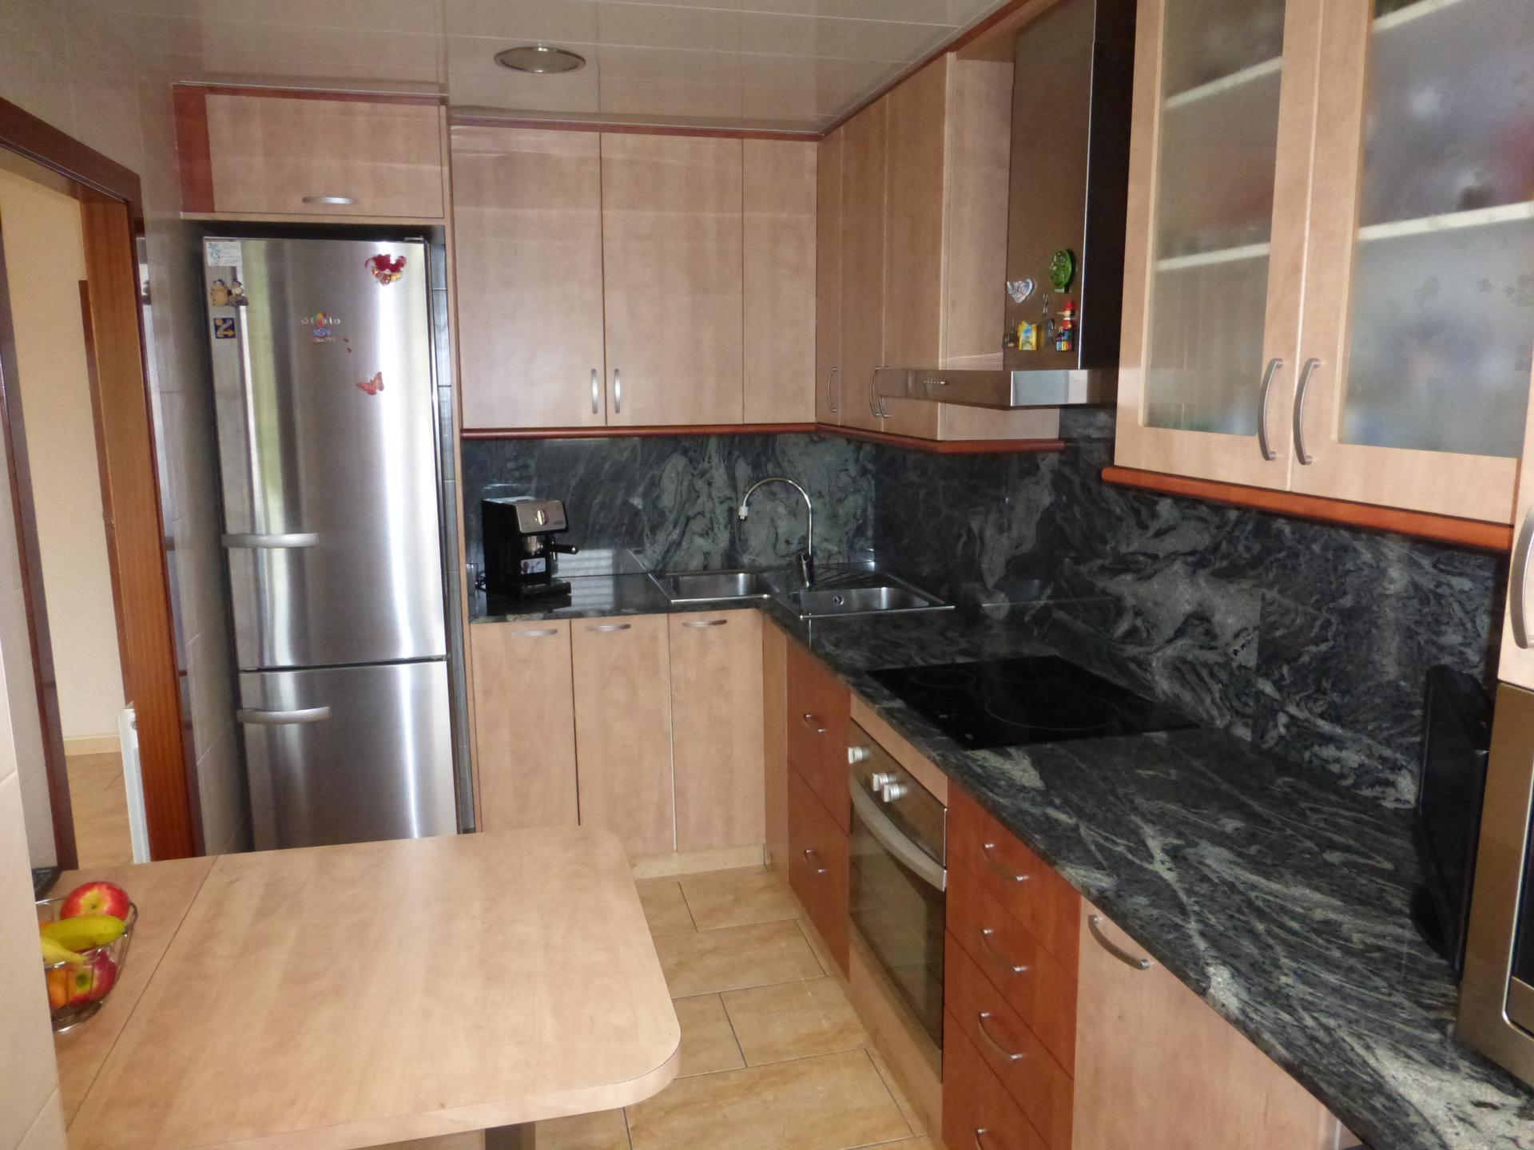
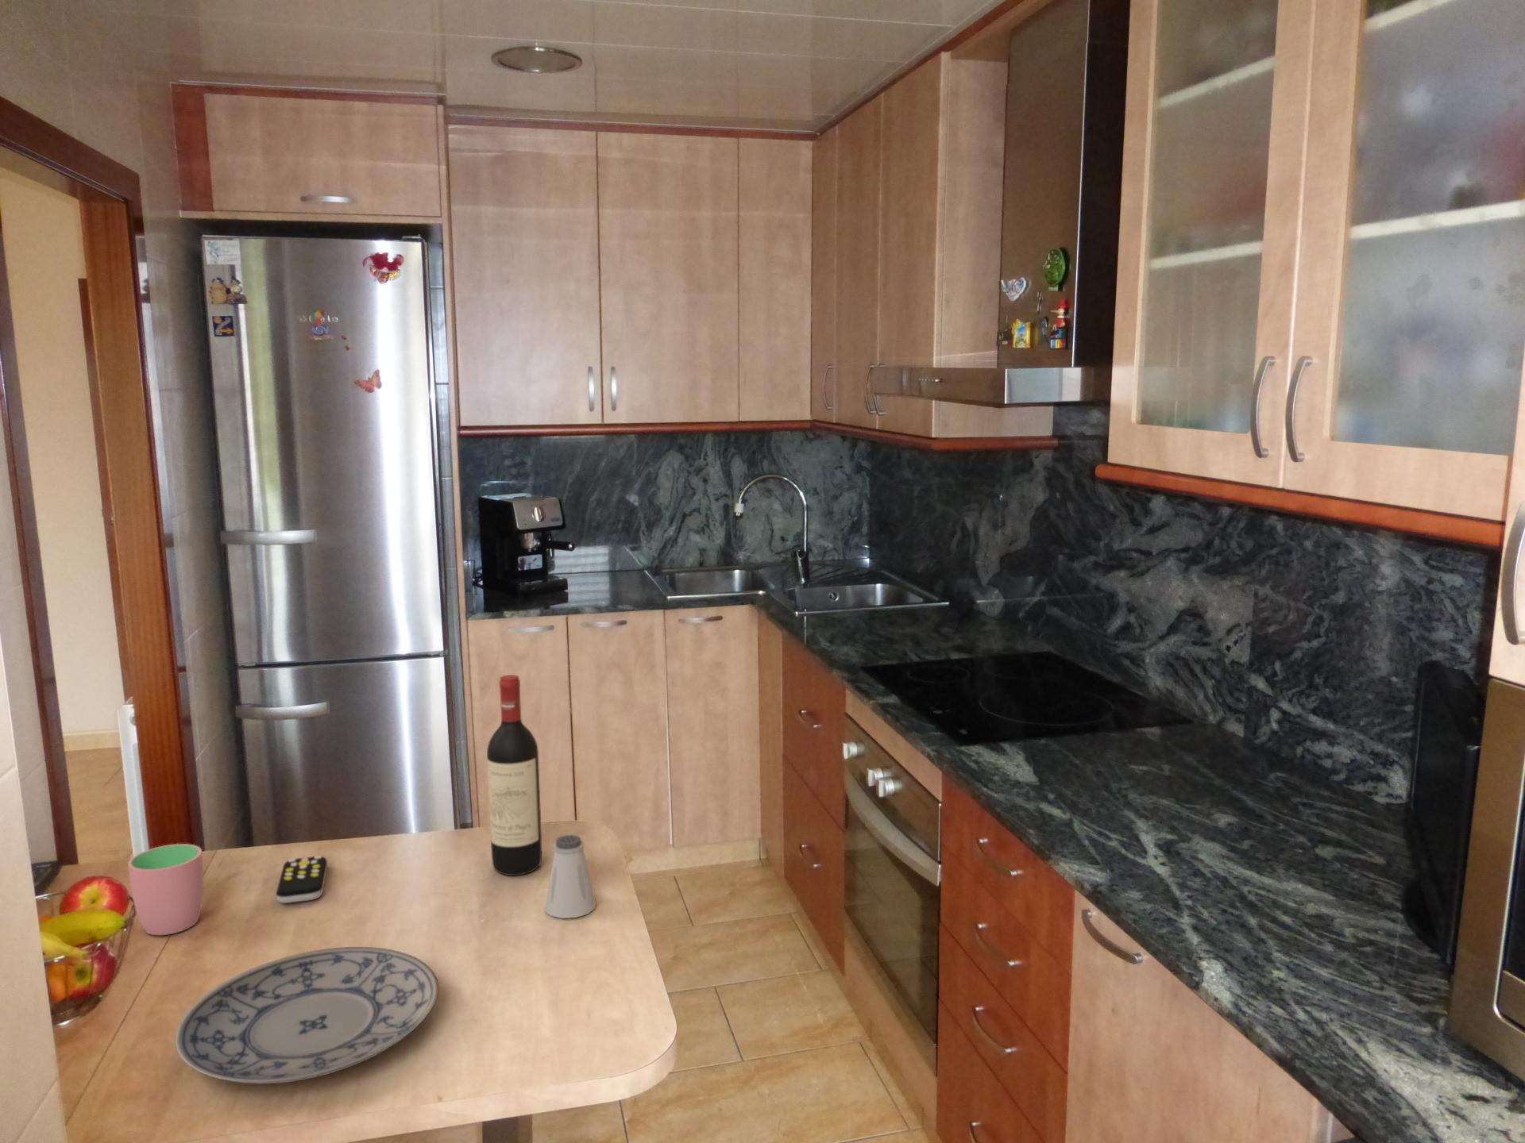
+ cup [127,843,204,935]
+ saltshaker [544,834,597,920]
+ remote control [276,855,328,904]
+ plate [175,946,439,1084]
+ wine bottle [486,674,543,876]
